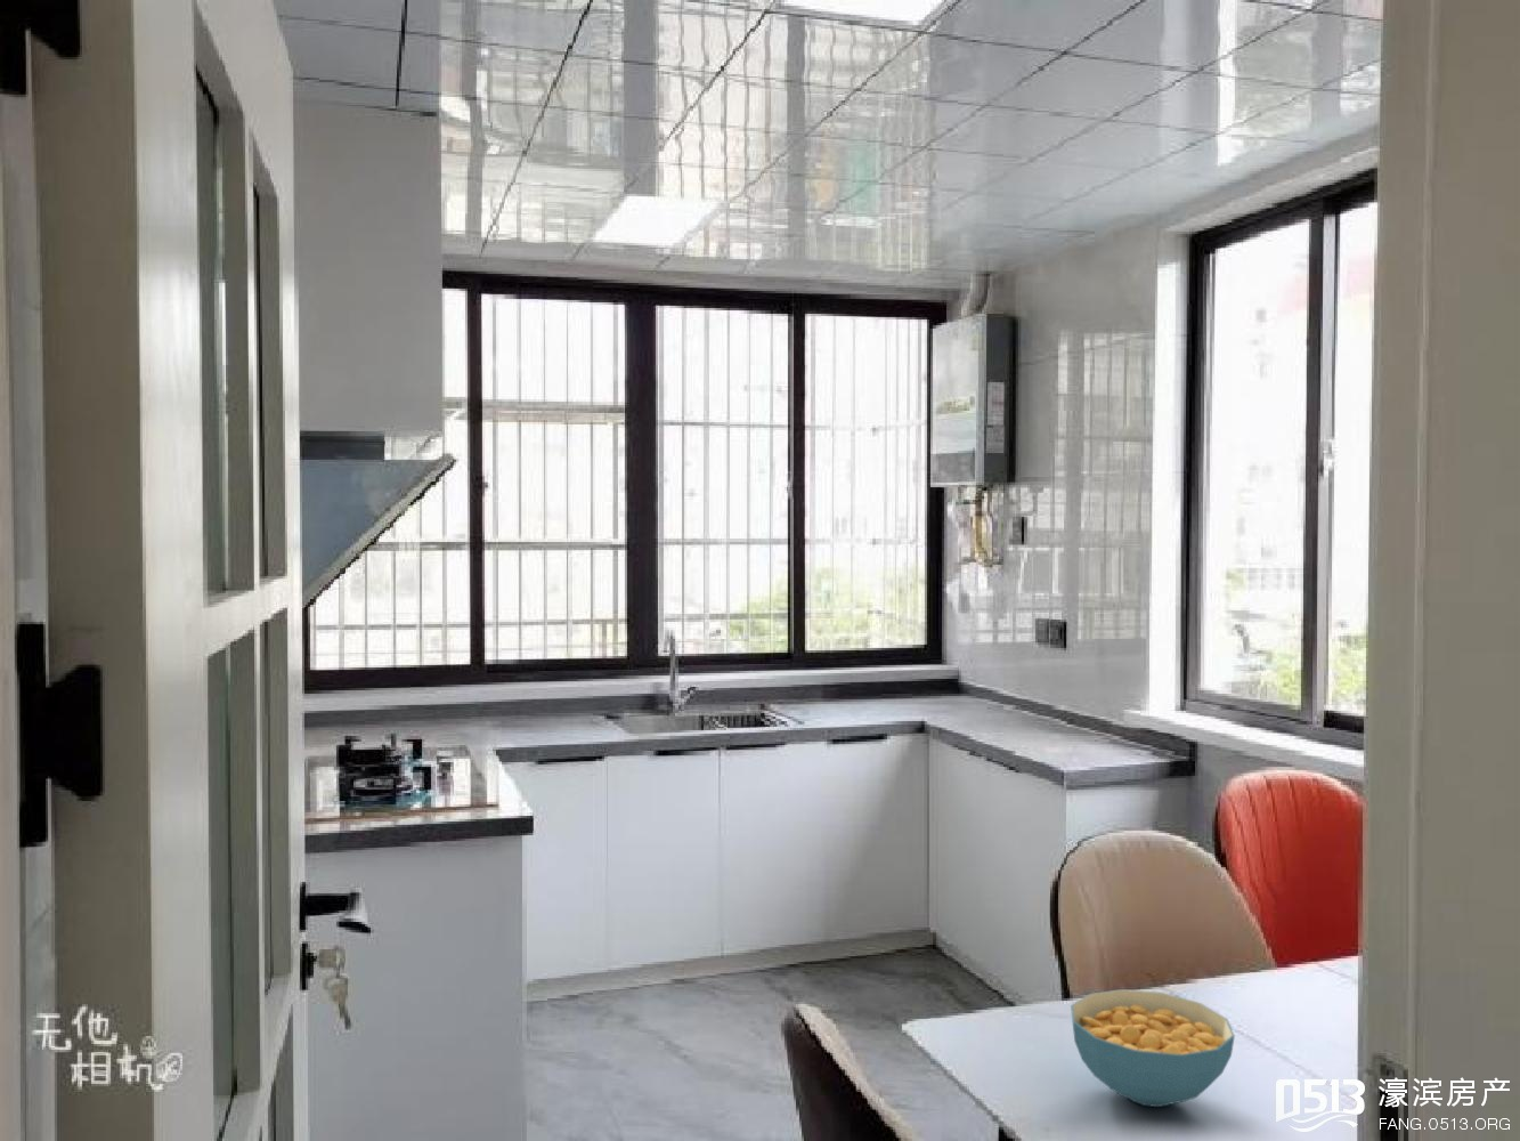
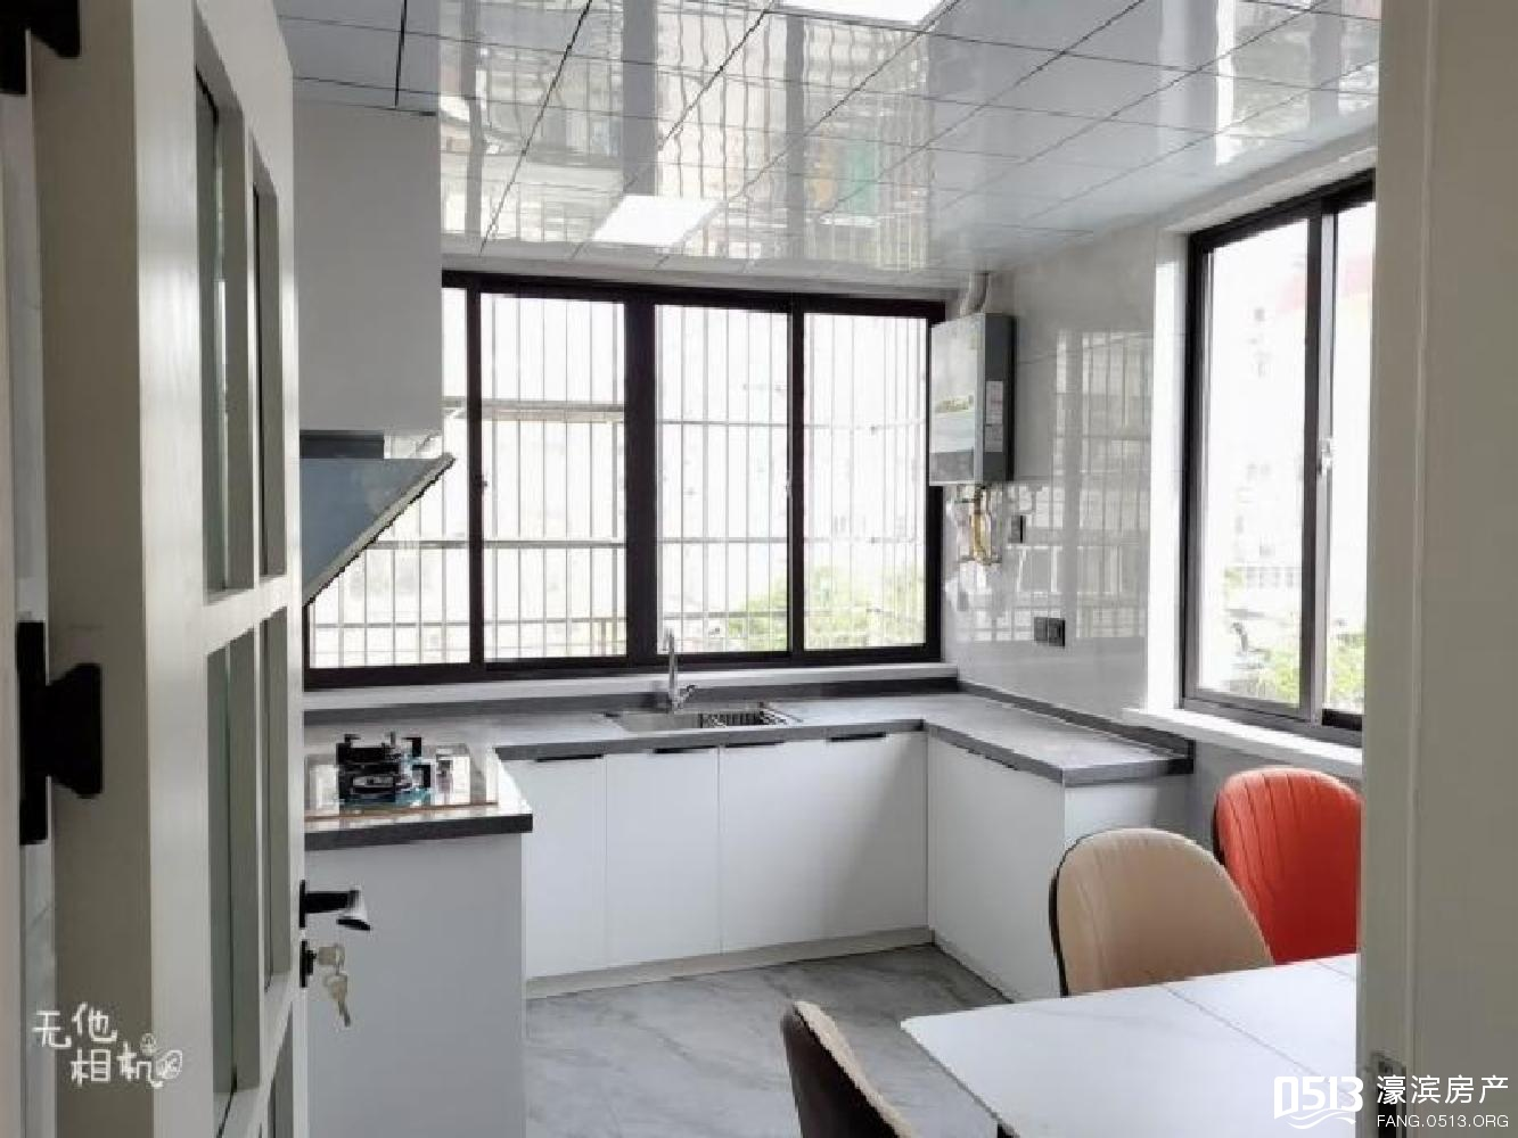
- cereal bowl [1070,988,1236,1107]
